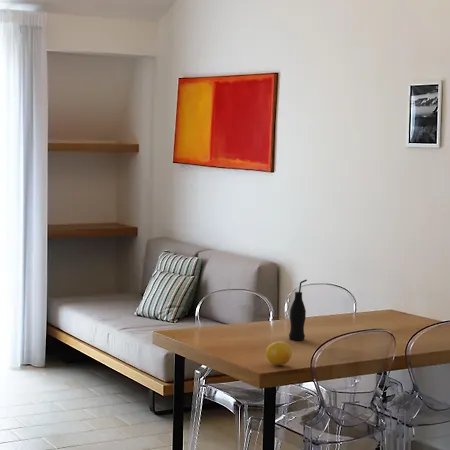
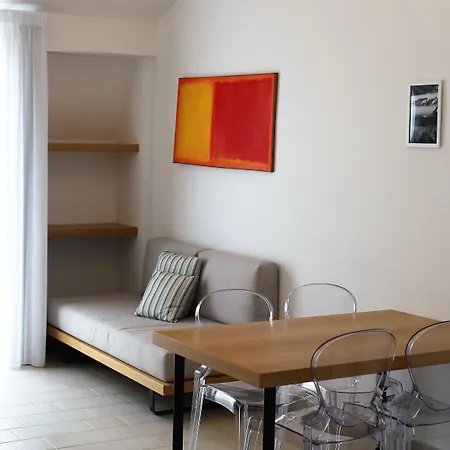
- bottle [288,279,308,341]
- fruit [265,340,293,366]
